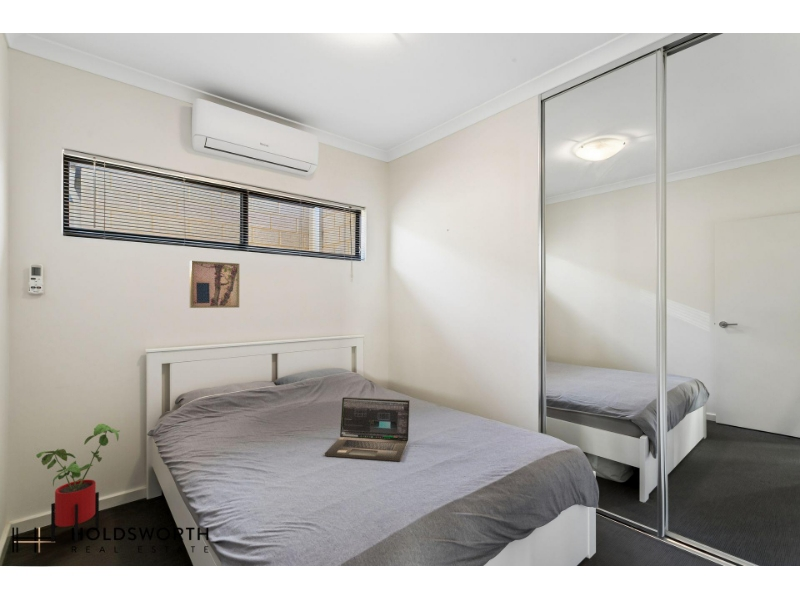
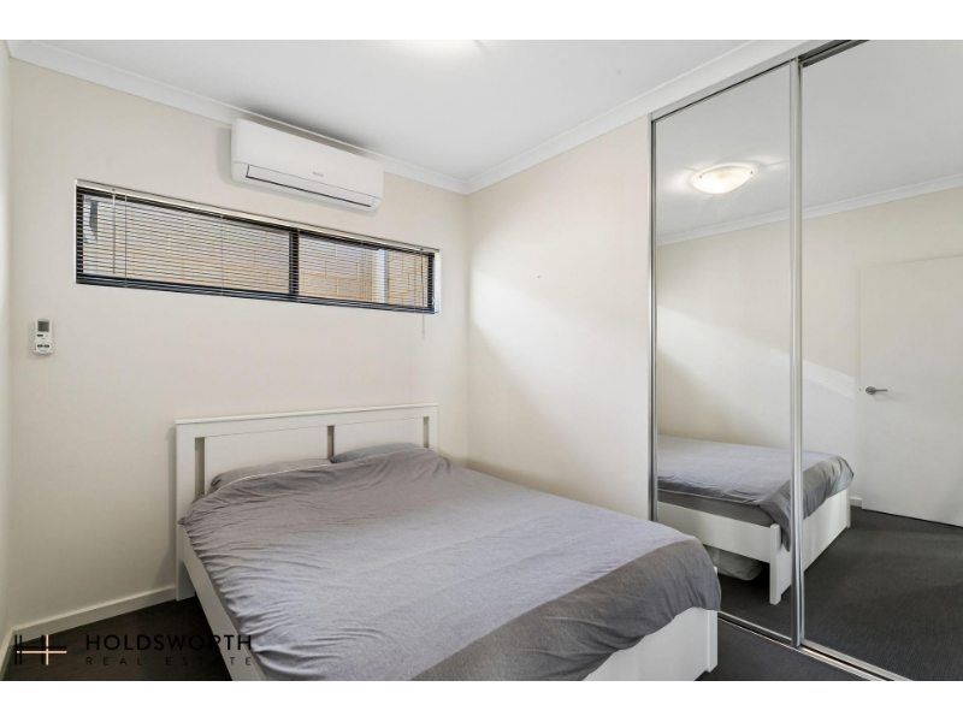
- laptop [324,396,411,462]
- house plant [35,423,121,543]
- wall art [189,260,240,309]
